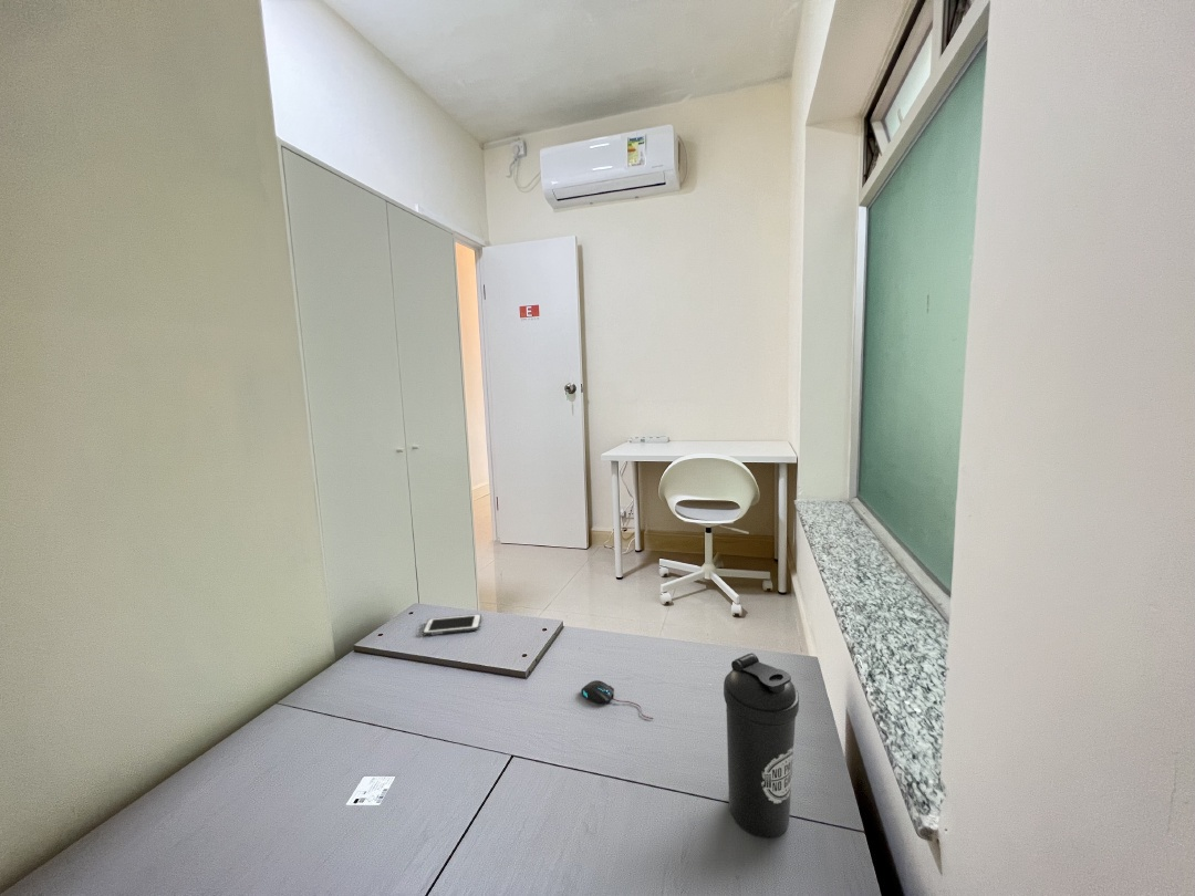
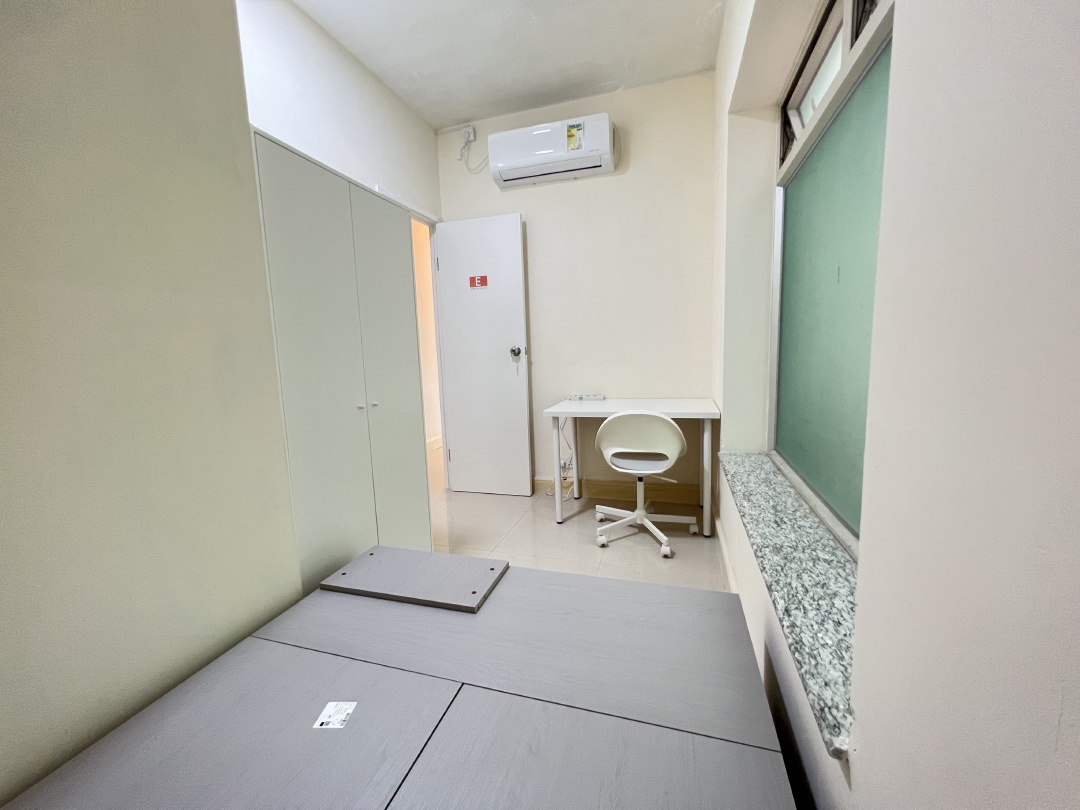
- cell phone [422,613,482,636]
- mouse [580,679,654,720]
- water bottle [723,652,800,838]
